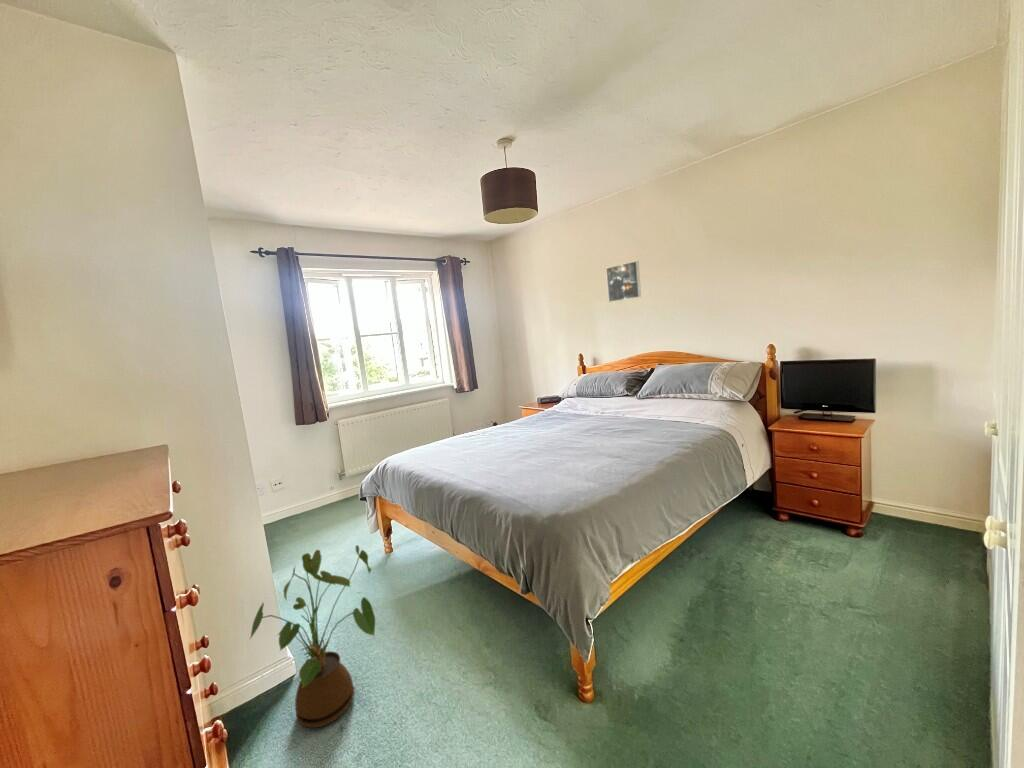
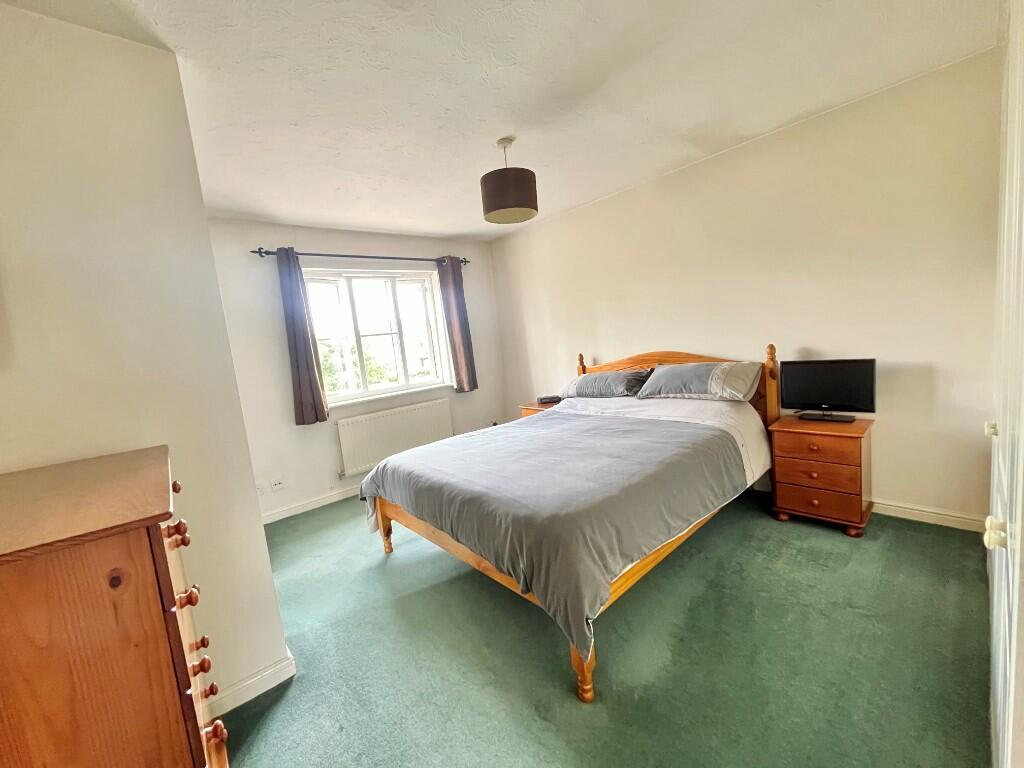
- house plant [248,544,376,728]
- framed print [605,260,642,303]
